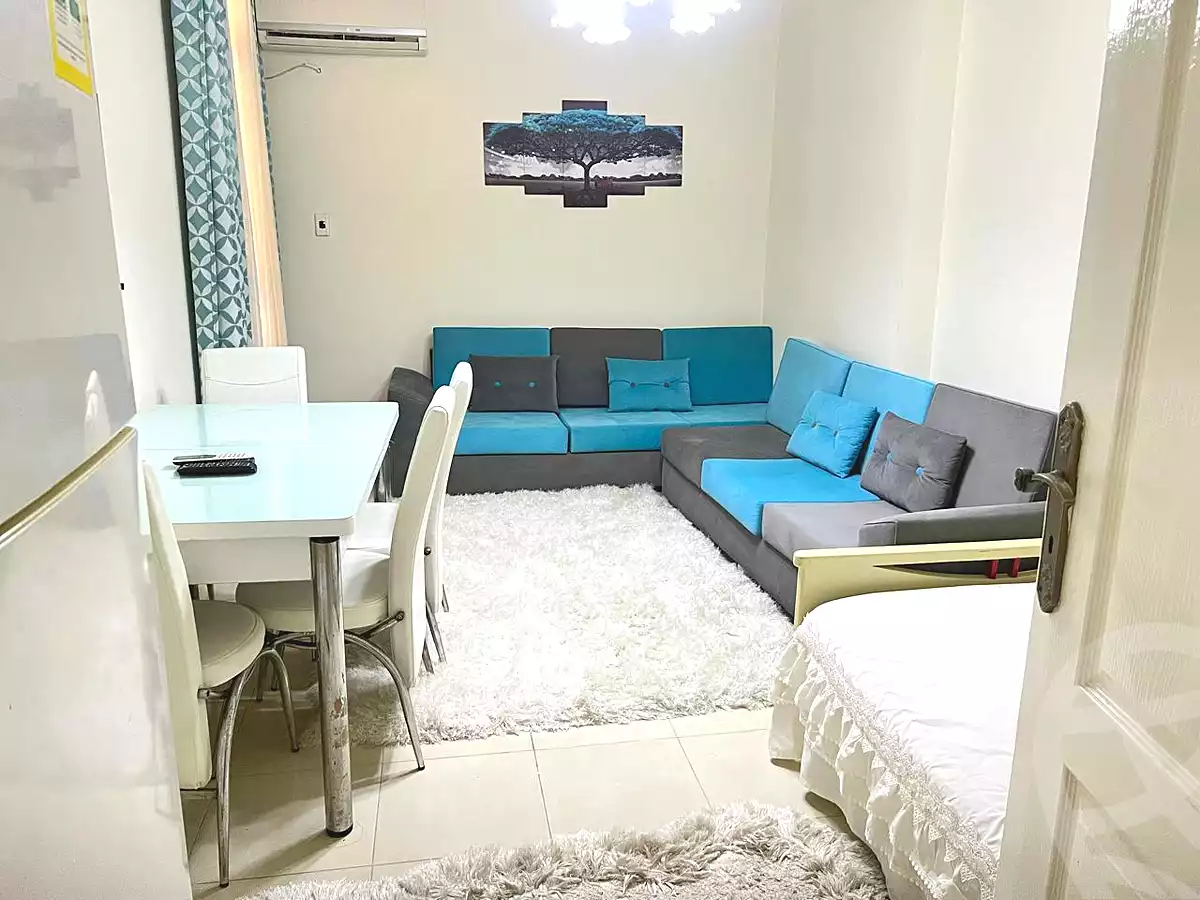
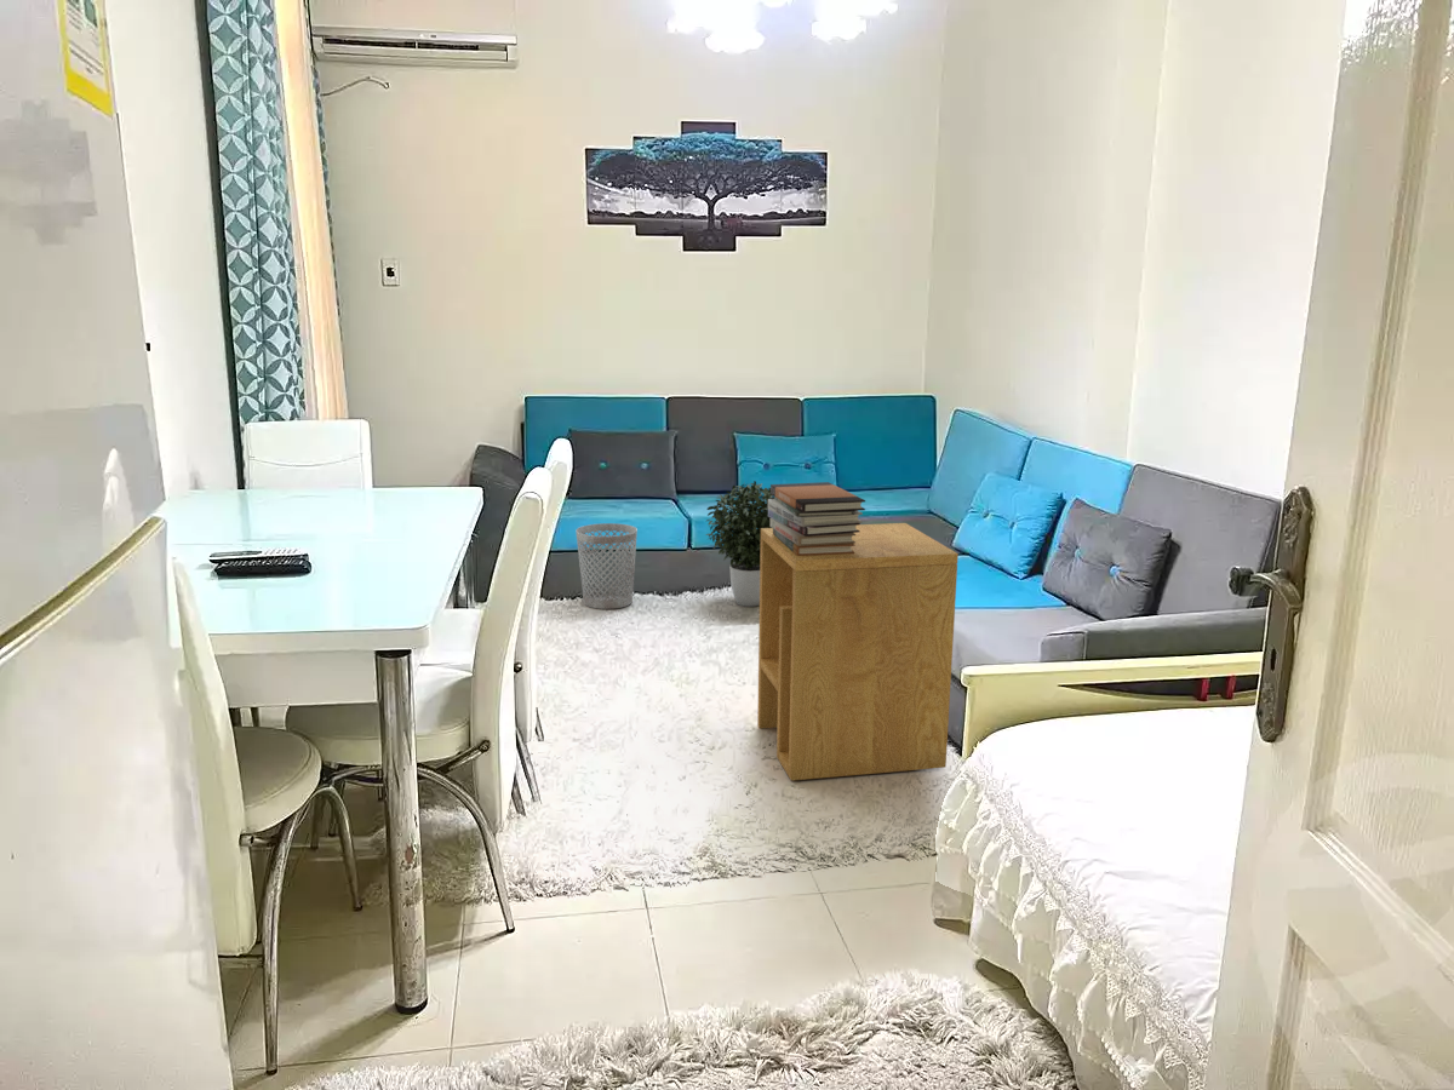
+ potted plant [704,480,774,608]
+ side table [756,522,960,781]
+ book stack [768,481,866,556]
+ wastebasket [576,522,639,610]
